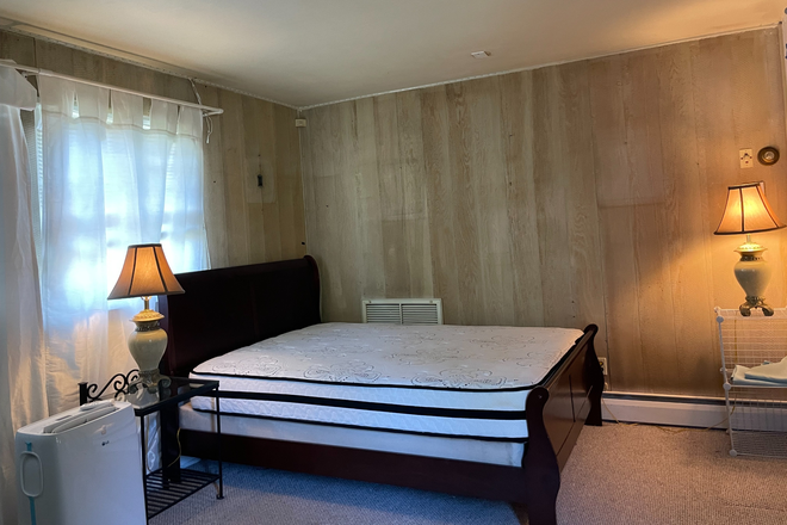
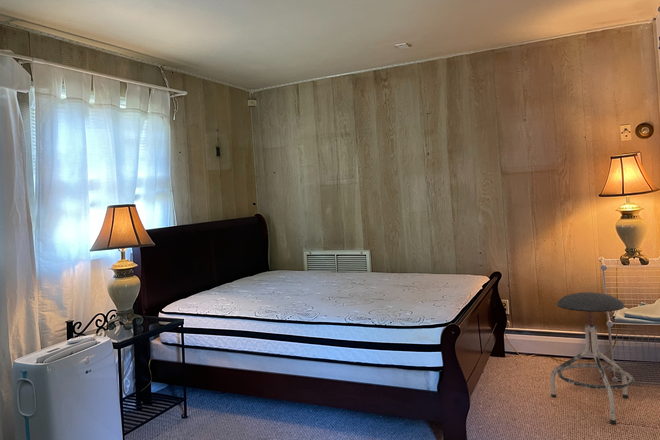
+ stool [550,291,636,425]
